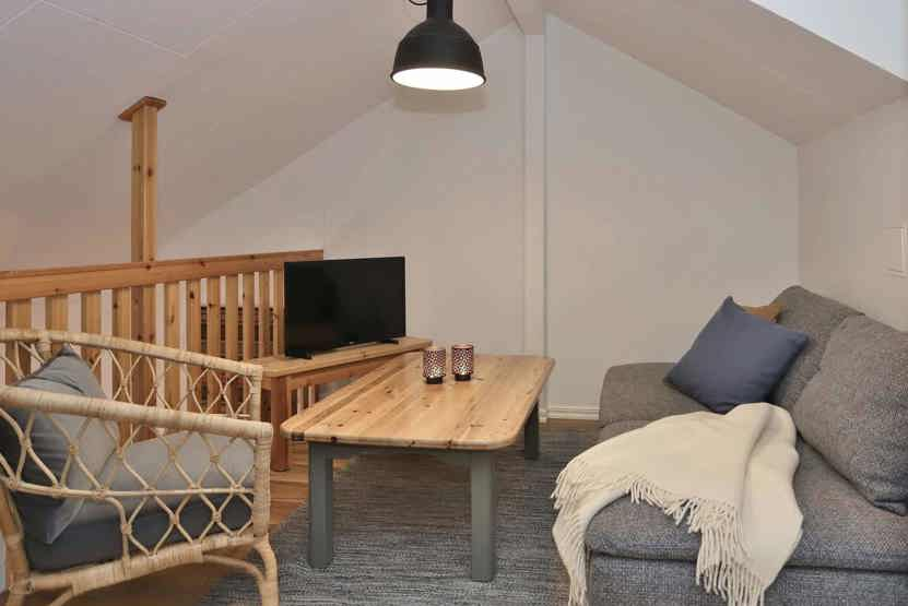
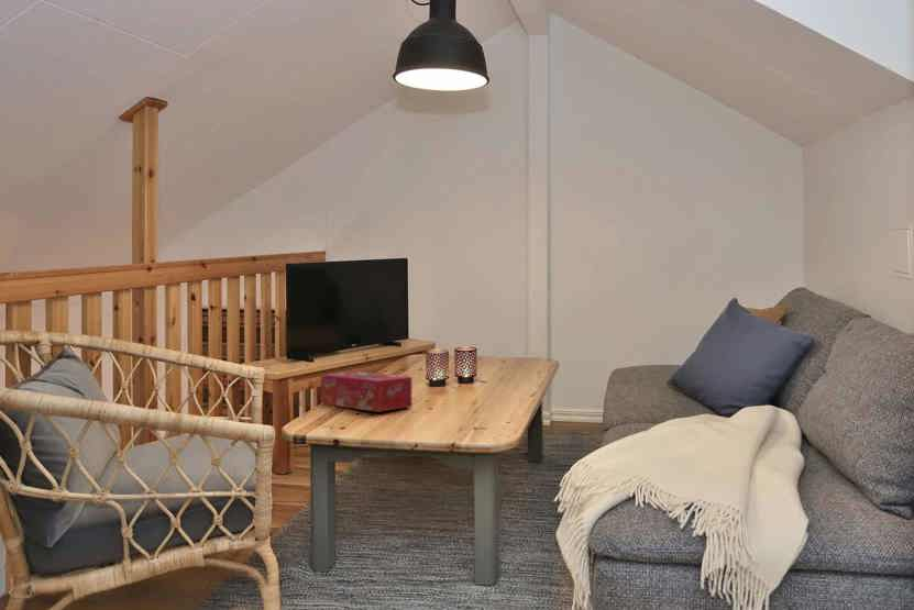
+ tissue box [320,370,412,413]
